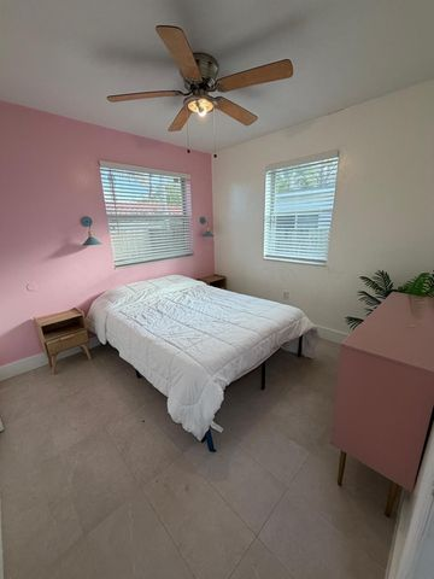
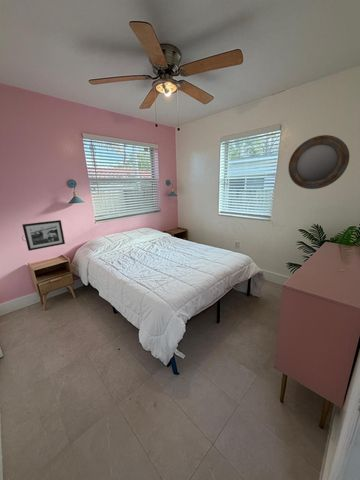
+ home mirror [287,134,350,190]
+ picture frame [21,219,66,252]
